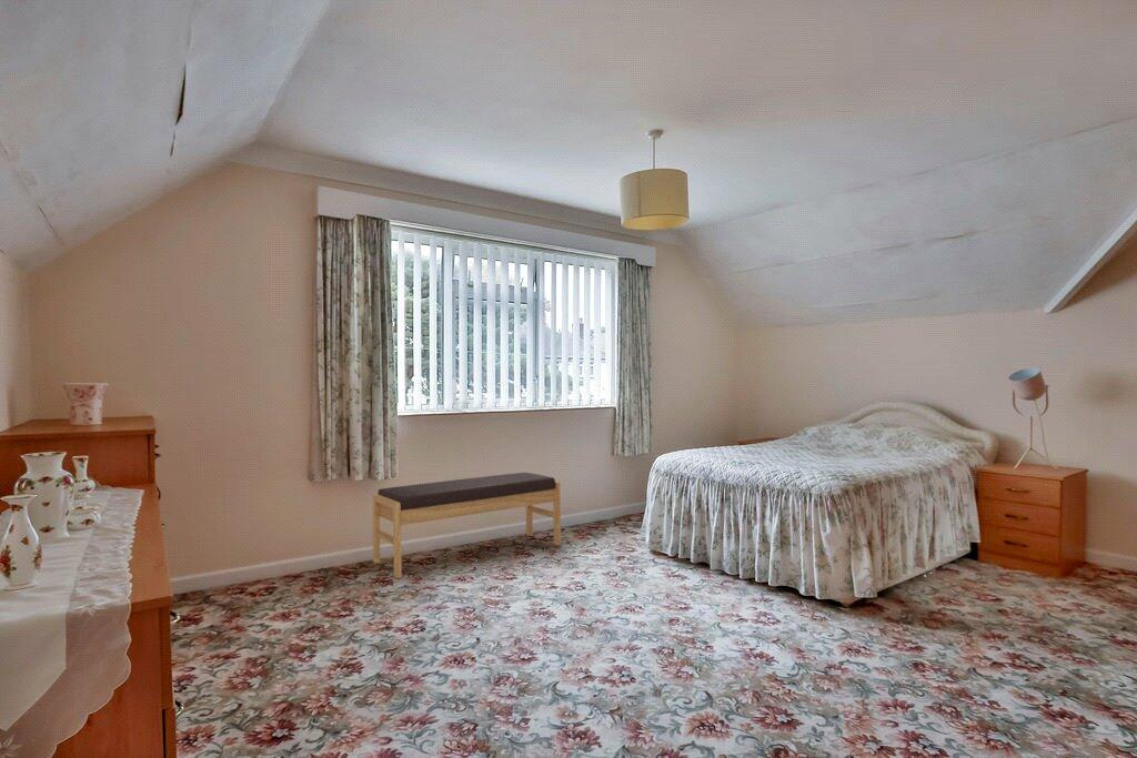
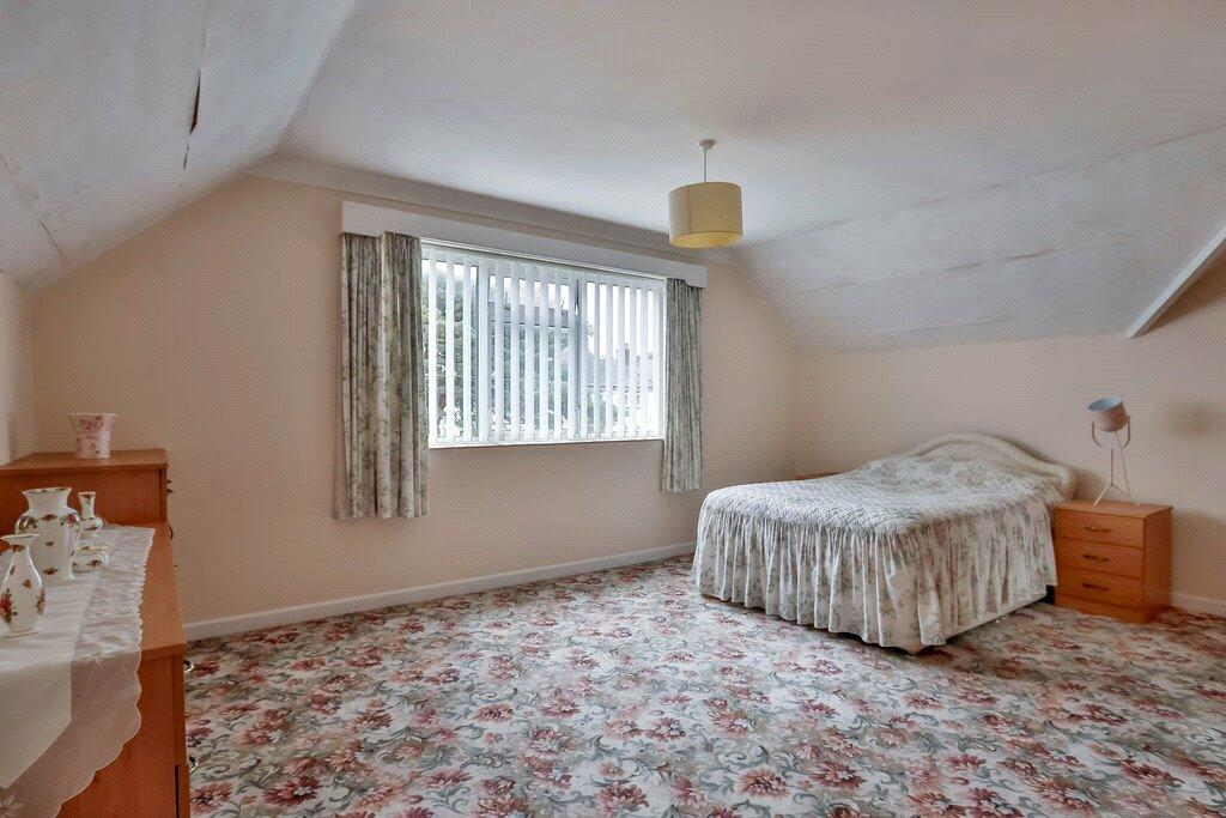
- bench [371,472,562,579]
